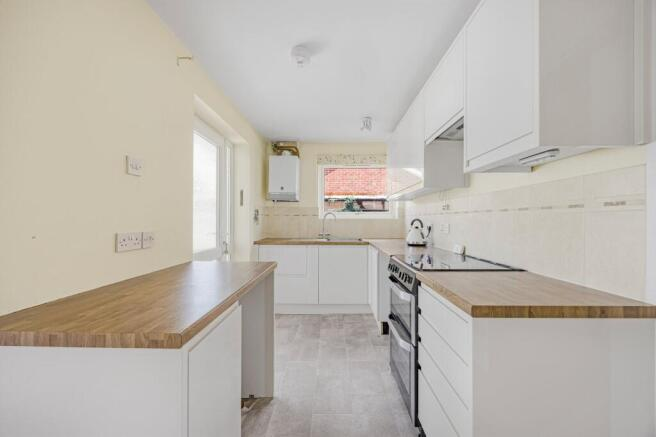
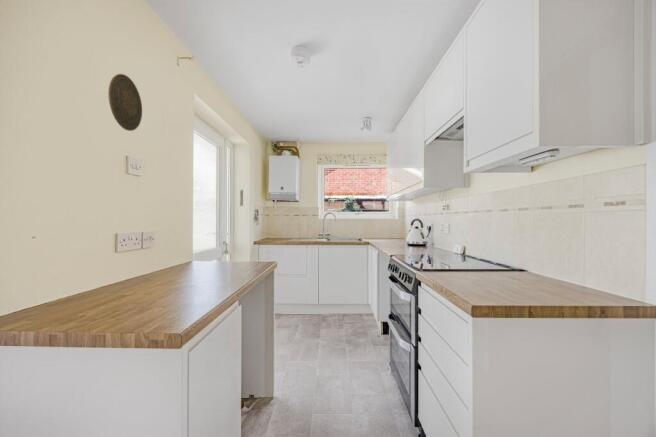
+ decorative plate [107,73,143,132]
